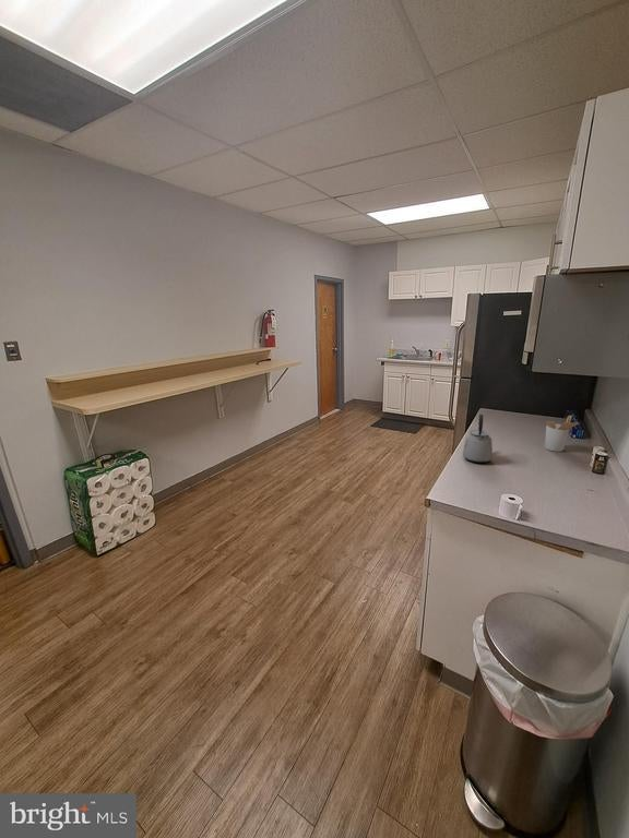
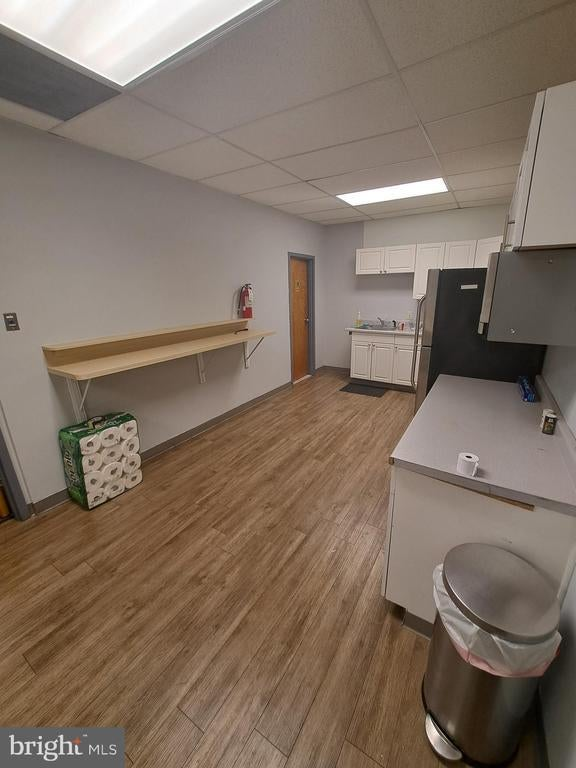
- utensil holder [544,415,581,453]
- kettle [462,414,494,464]
